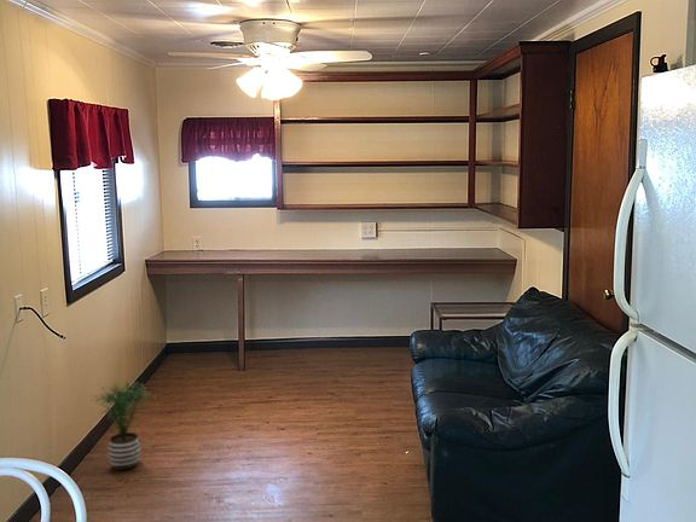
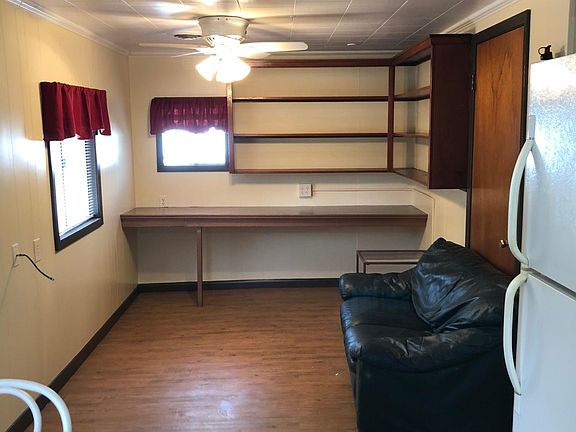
- potted plant [88,379,157,471]
